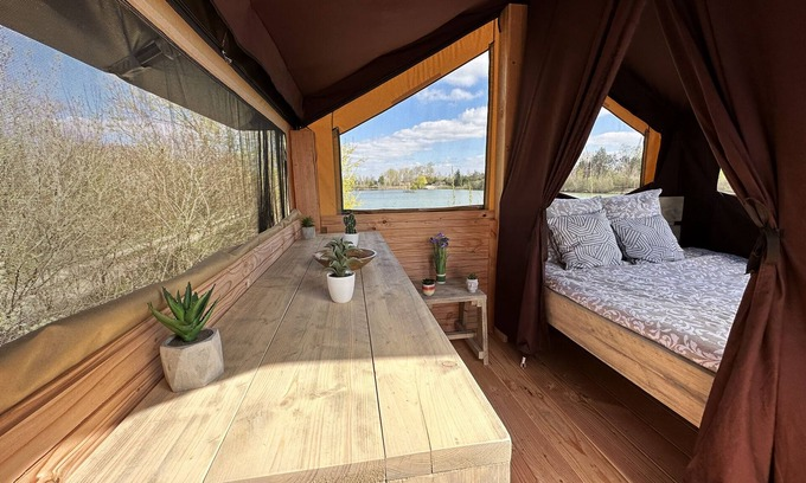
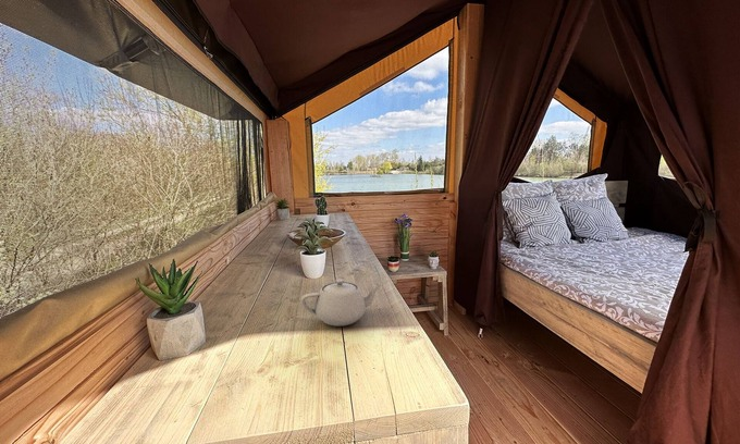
+ teapot [299,278,383,328]
